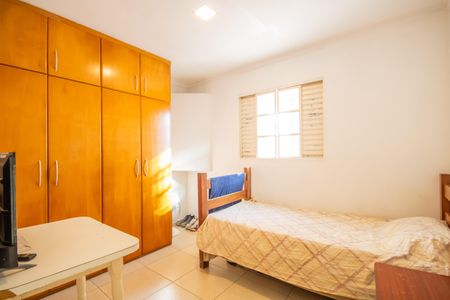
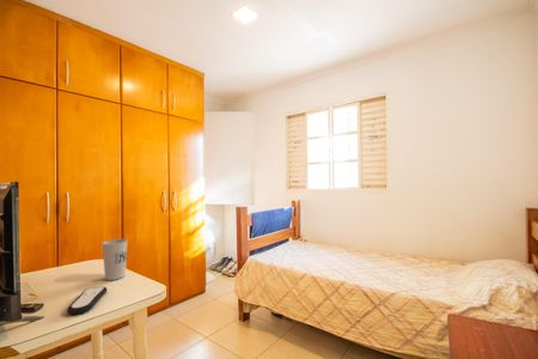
+ cup [102,238,128,281]
+ remote control [66,286,108,316]
